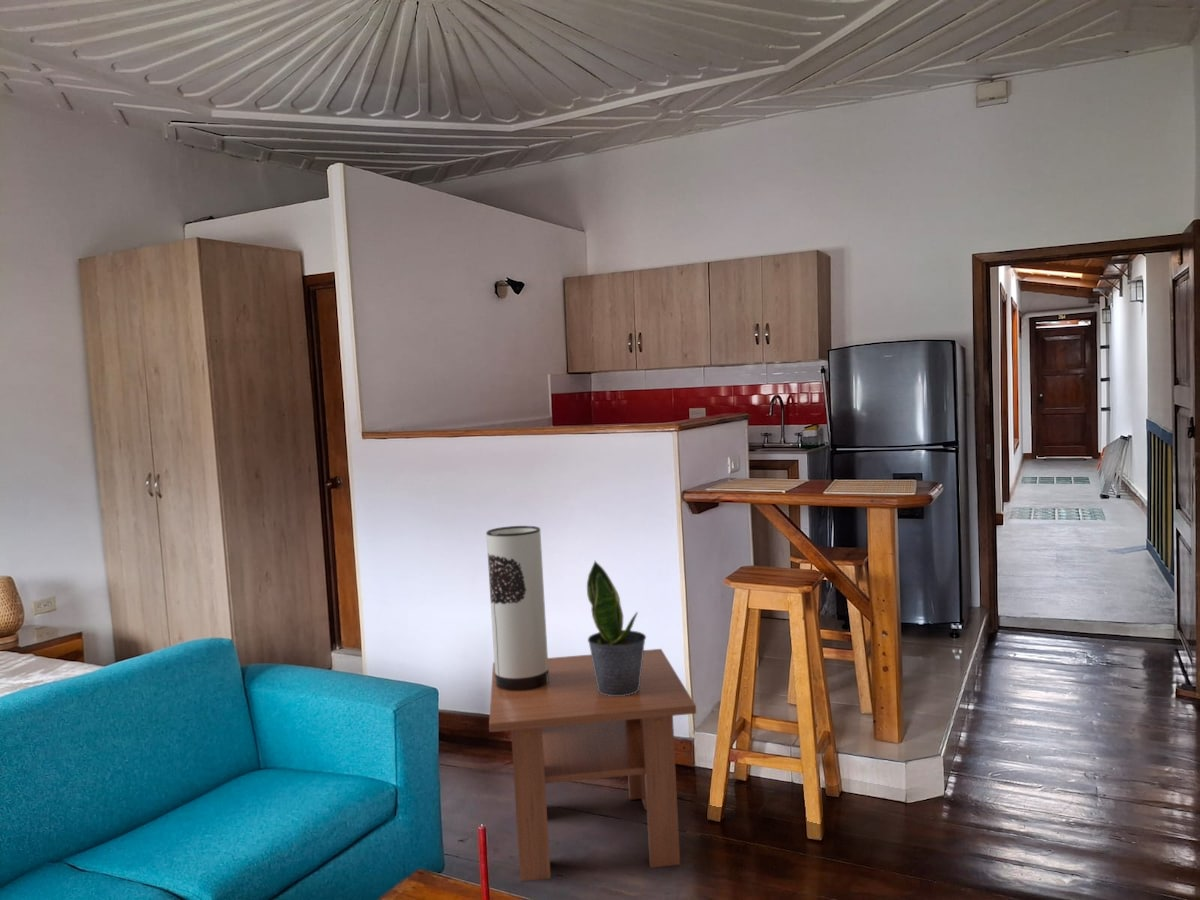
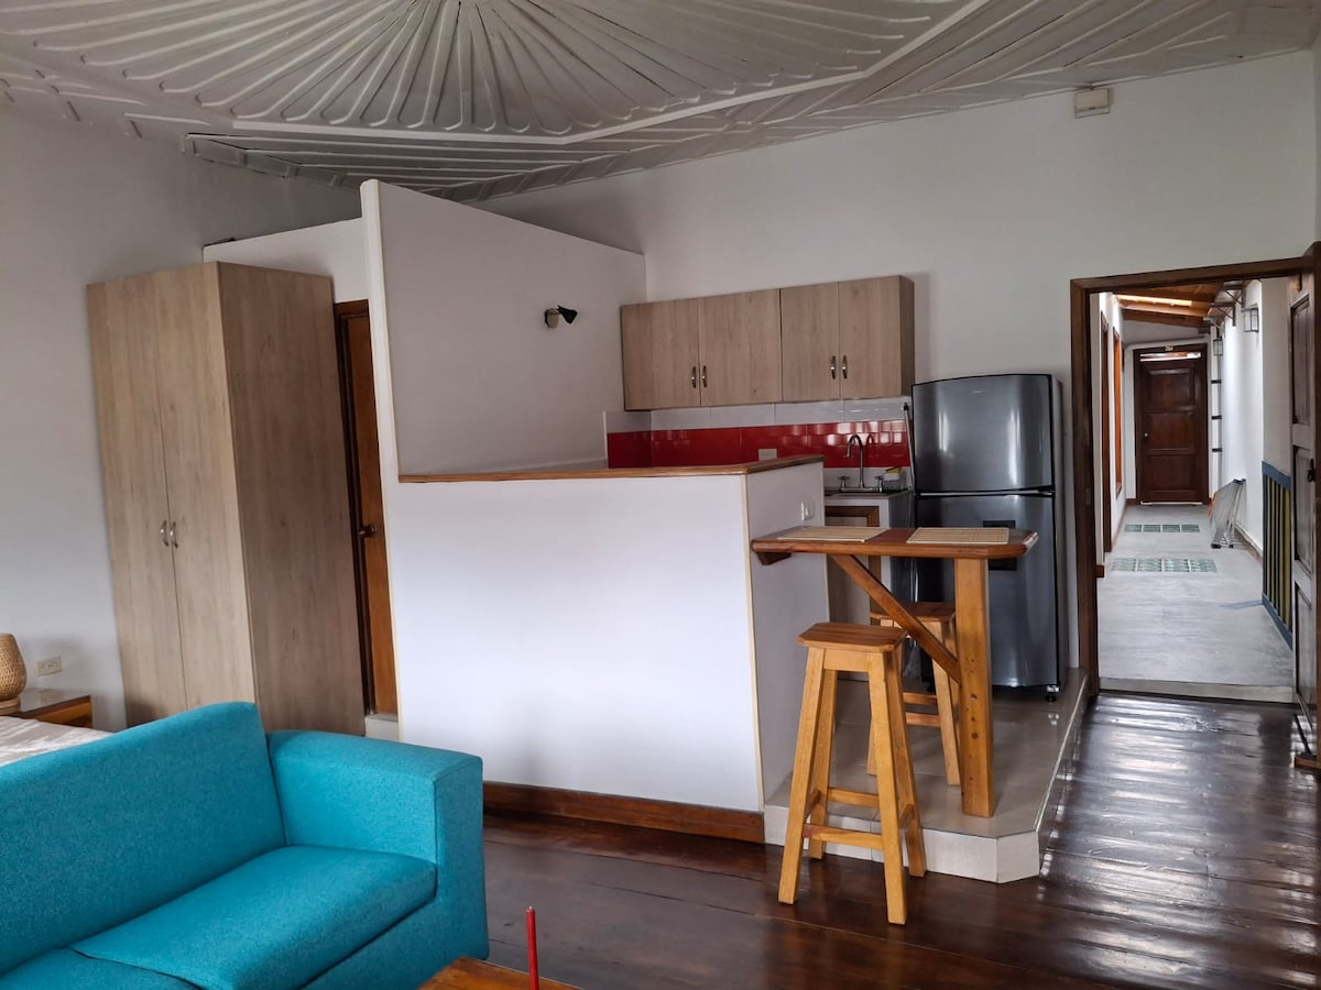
- coffee table [488,648,697,883]
- potted plant [586,560,647,696]
- table lamp [485,525,549,691]
